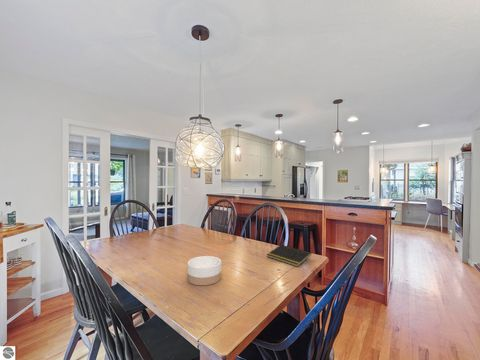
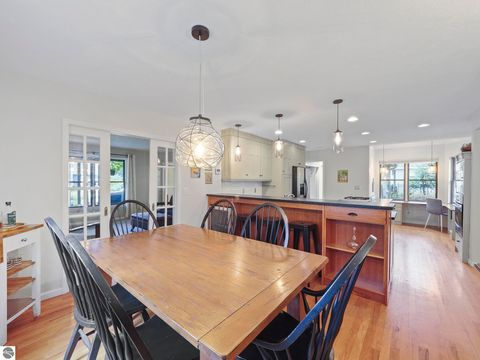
- bowl [187,255,222,286]
- notepad [265,244,312,268]
